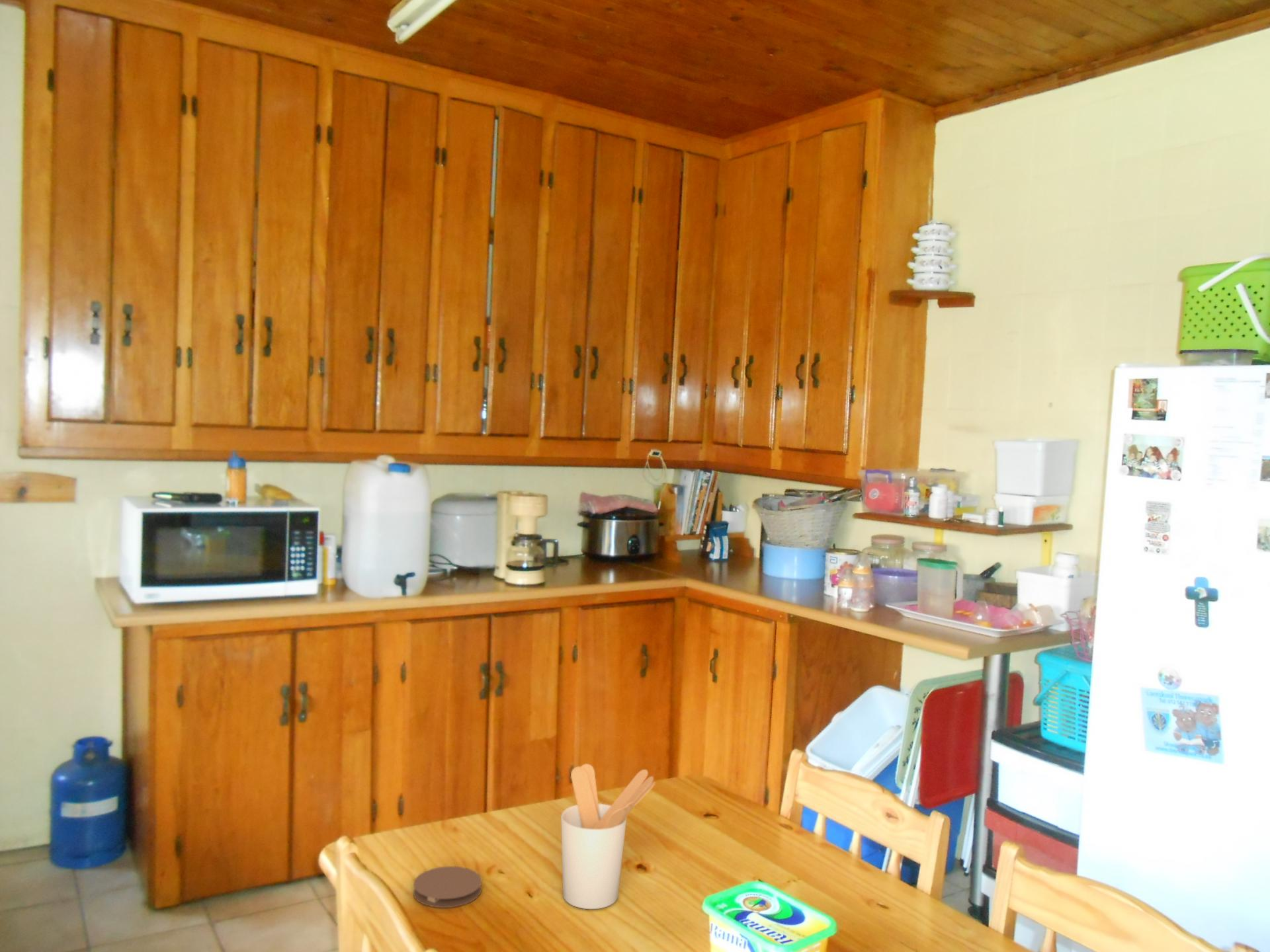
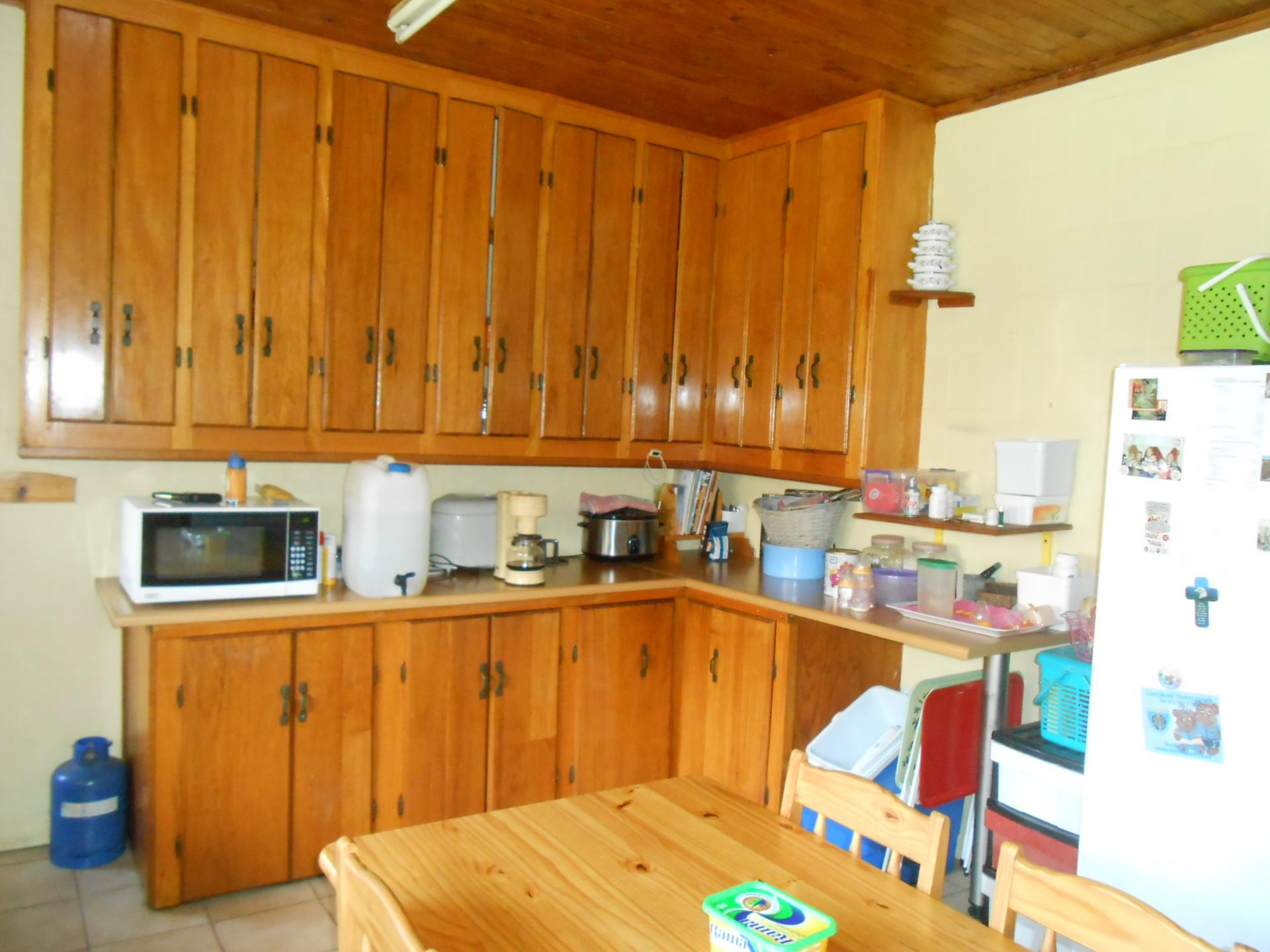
- coaster [412,865,482,908]
- utensil holder [560,763,656,910]
